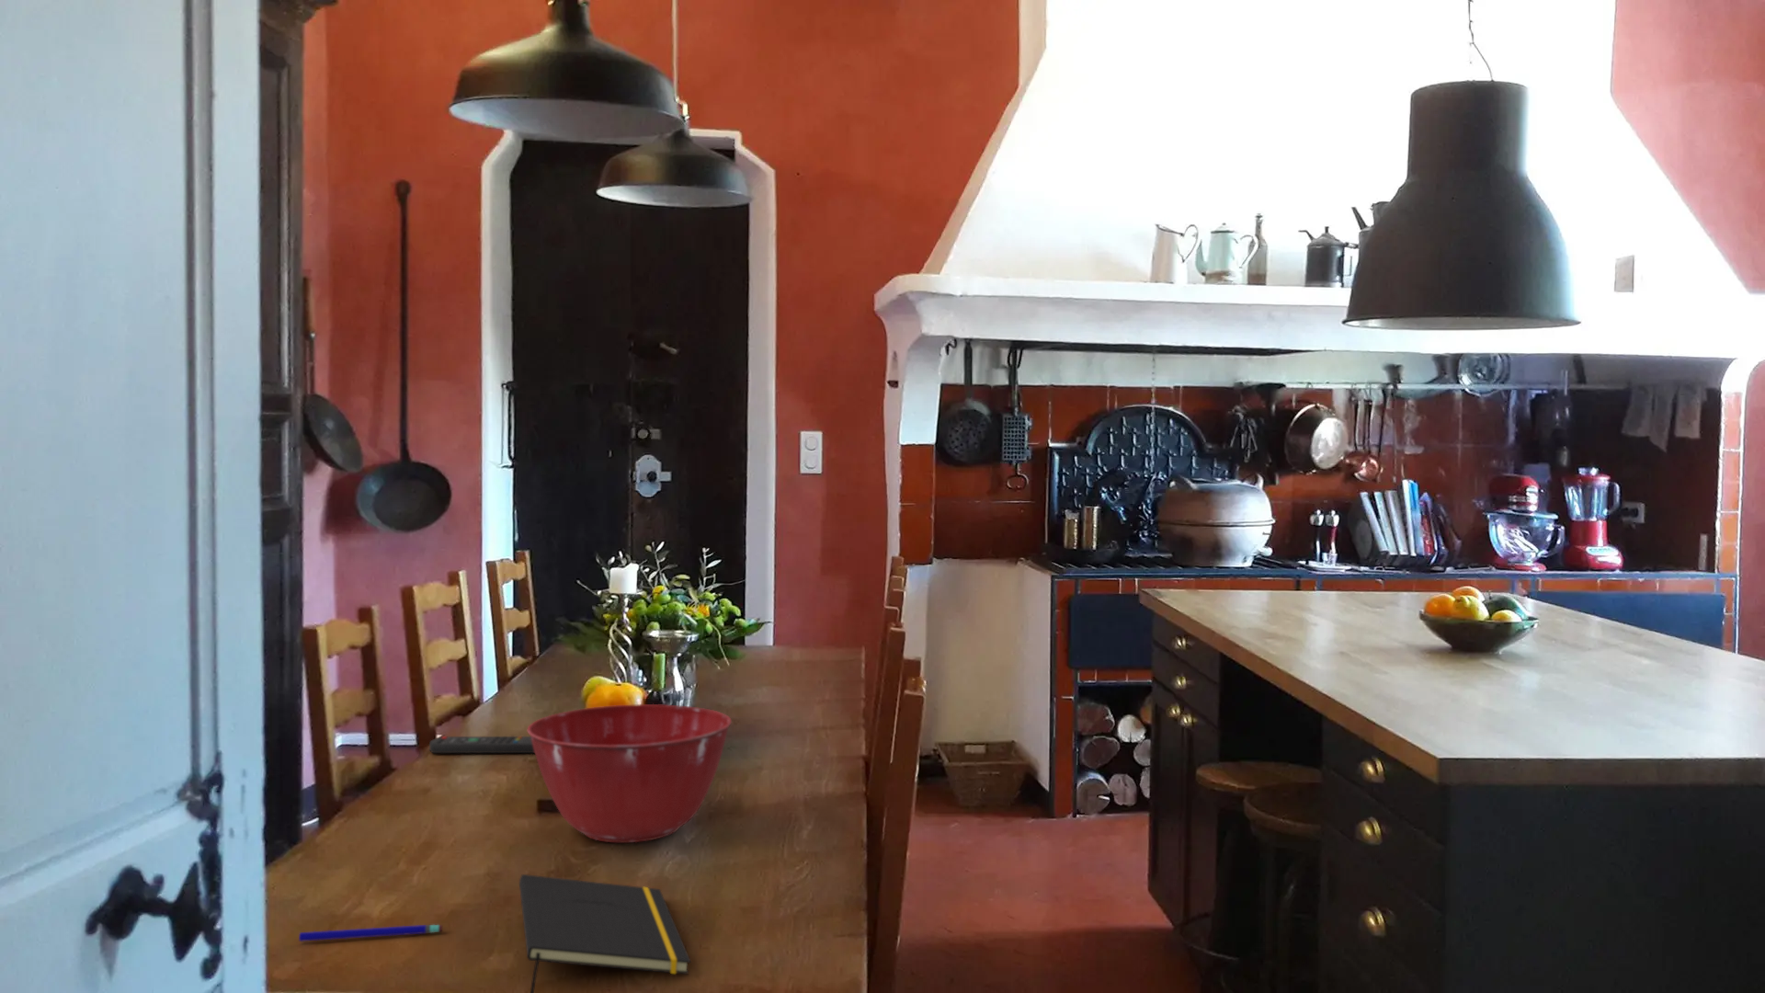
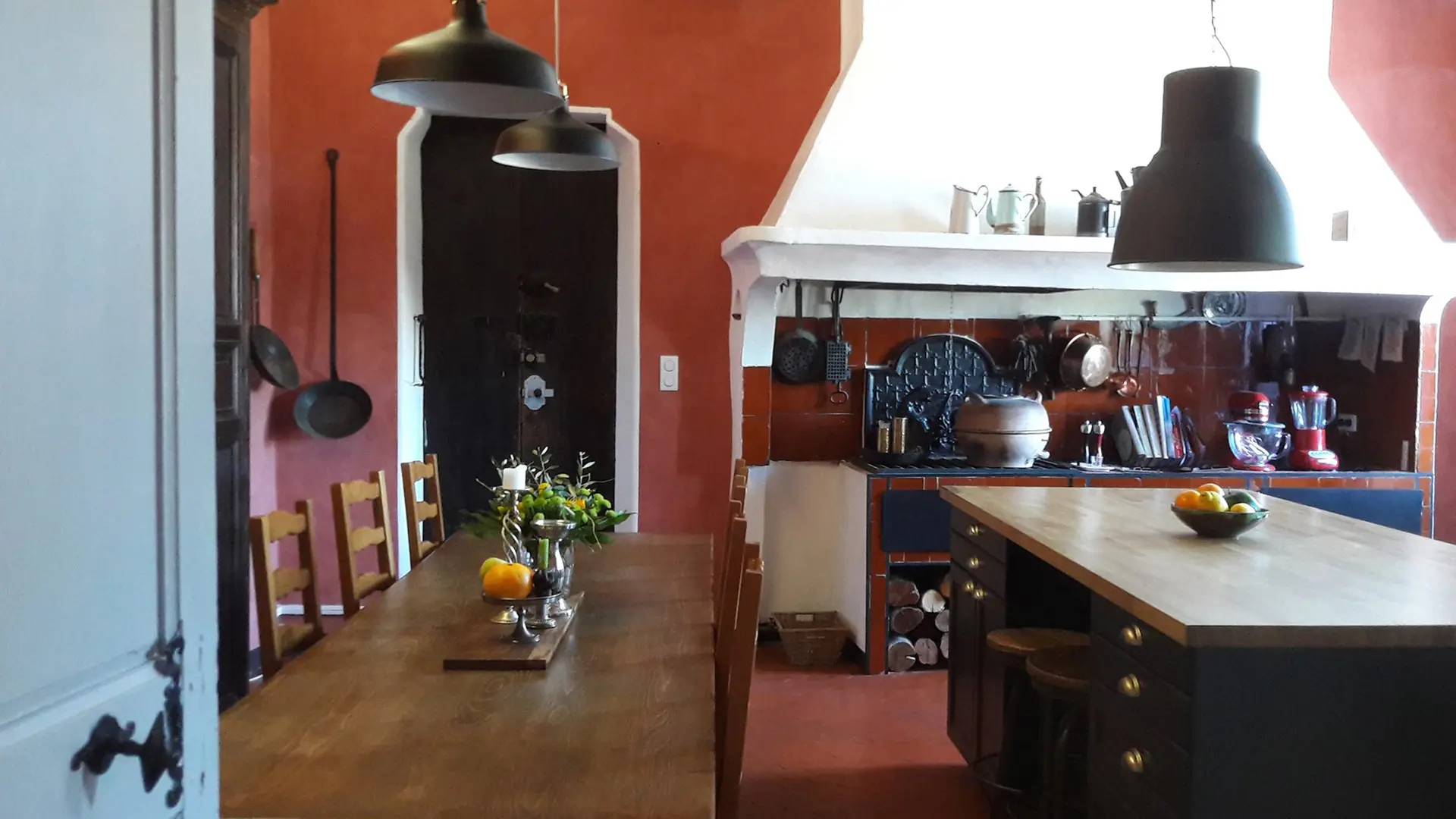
- mixing bowl [527,703,732,843]
- remote control [428,736,535,754]
- notepad [519,873,691,993]
- pen [298,924,444,942]
